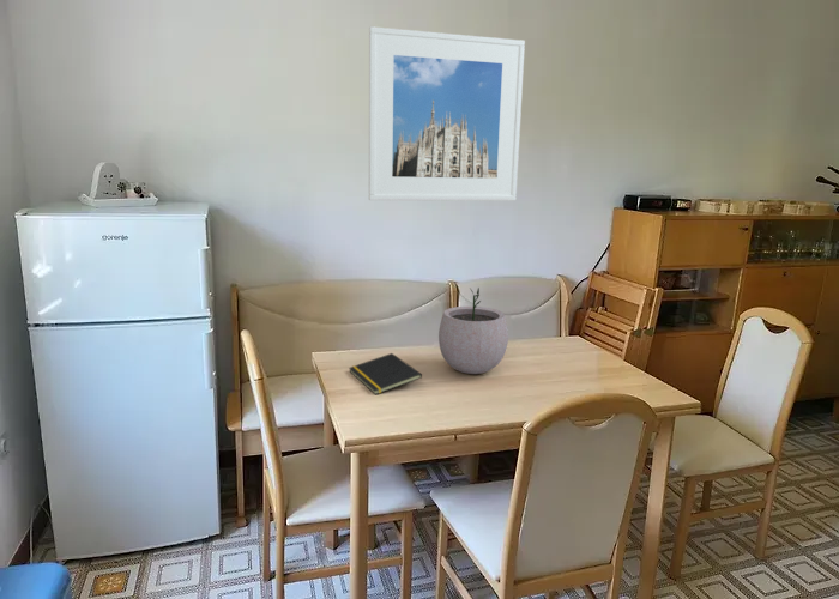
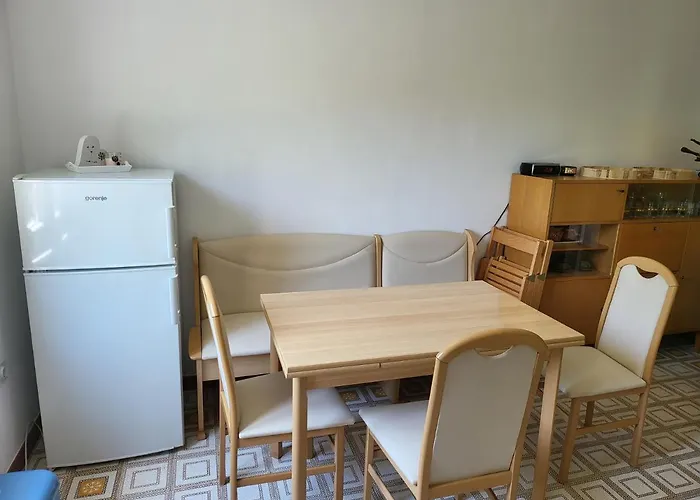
- plant pot [437,286,509,375]
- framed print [368,25,526,201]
- notepad [348,352,423,395]
